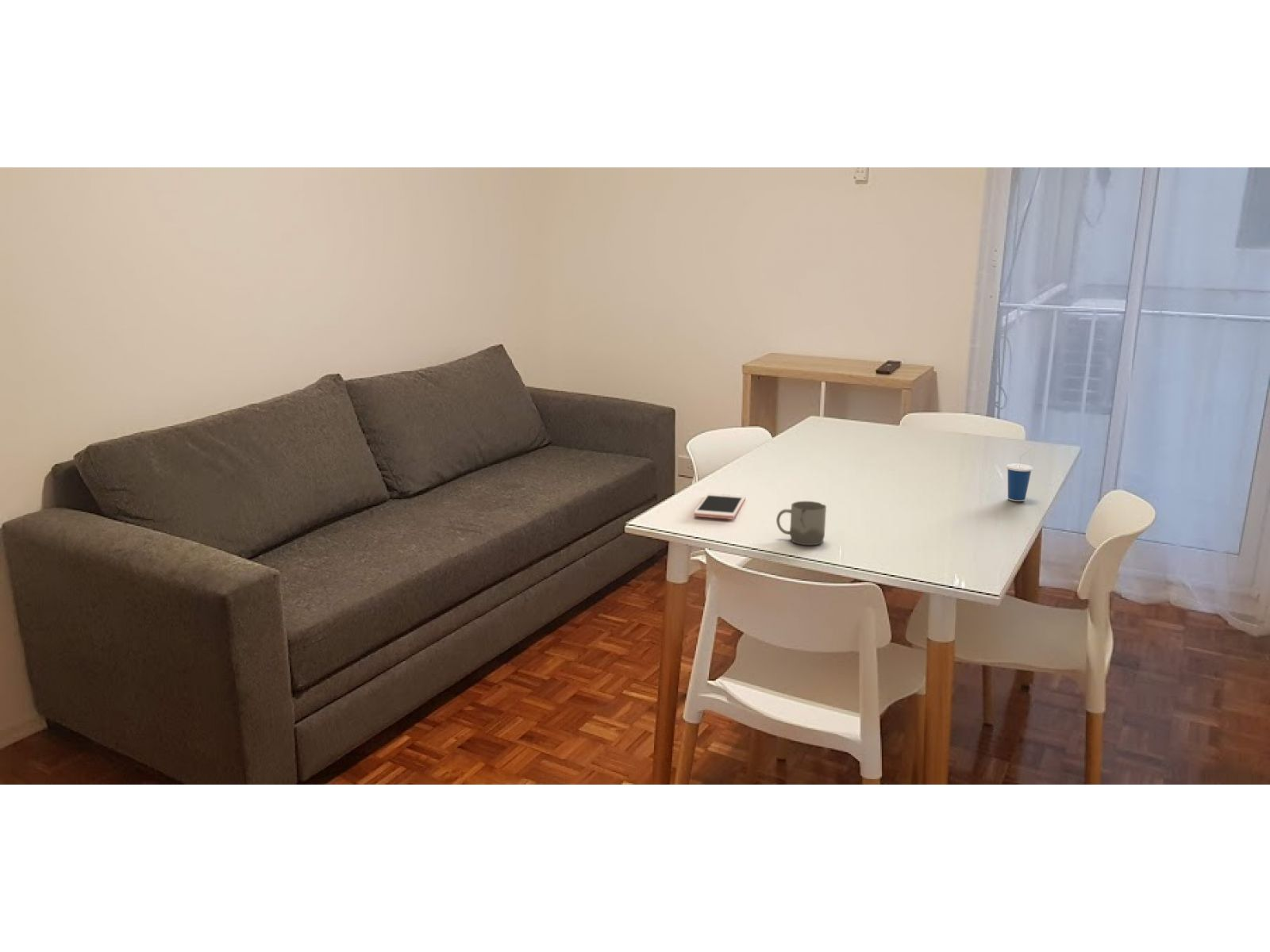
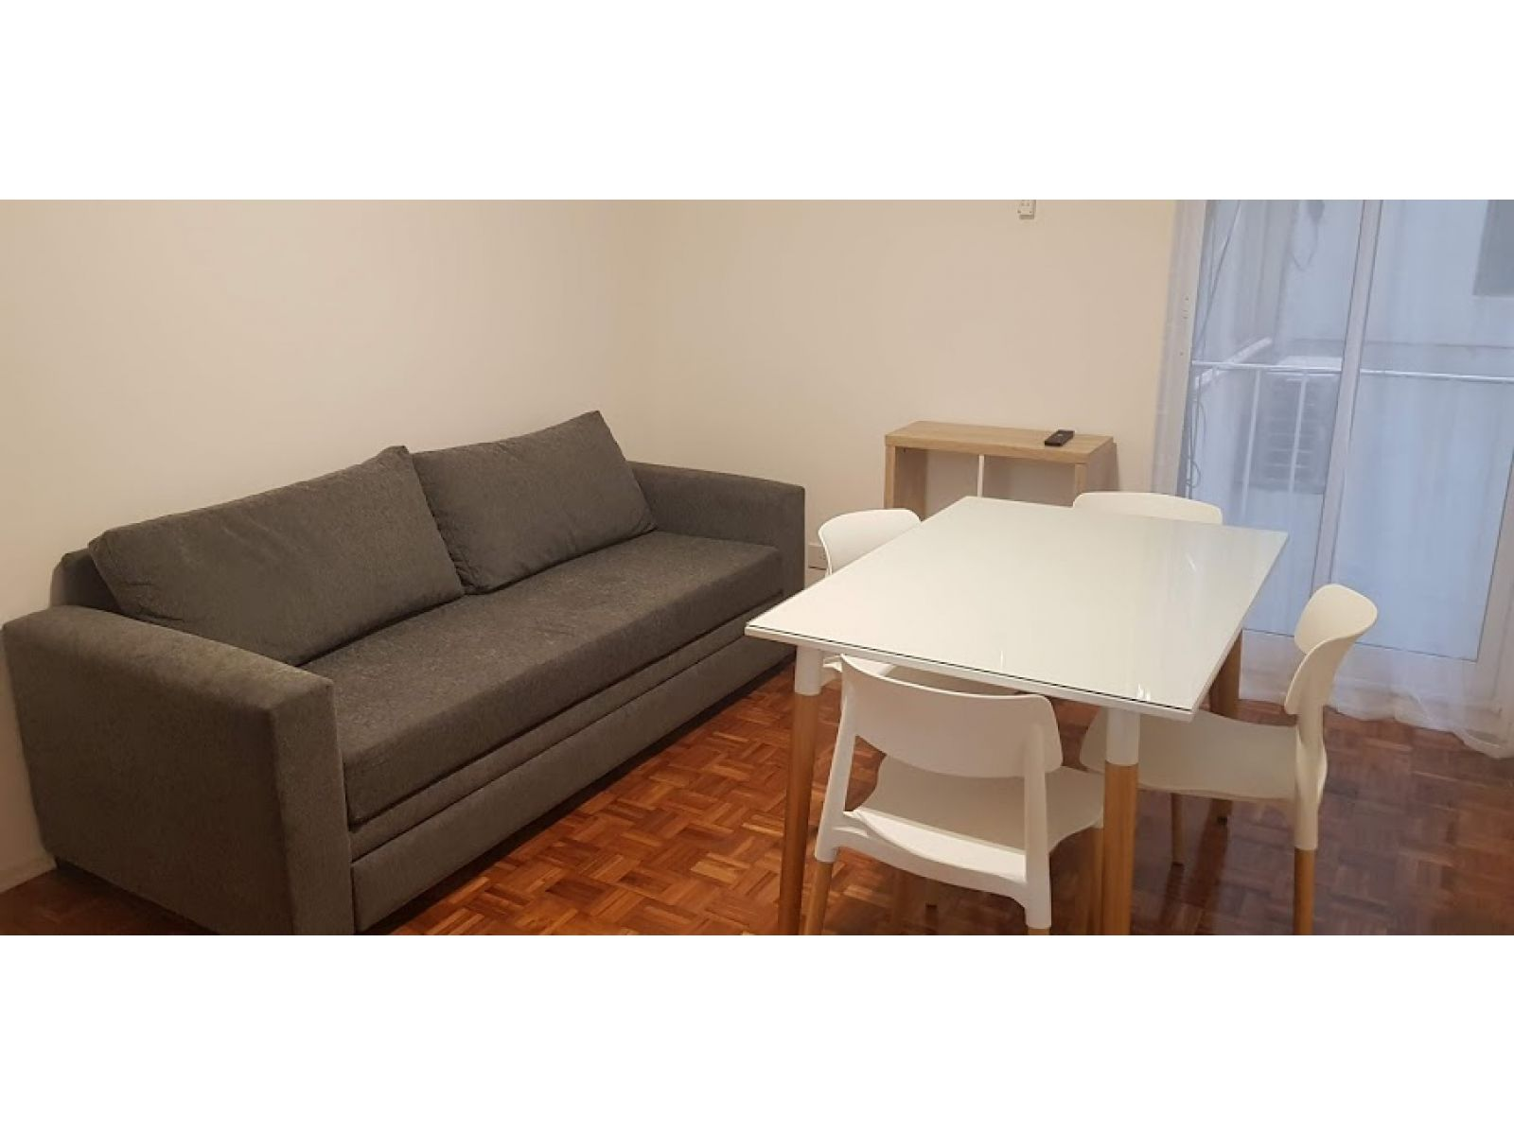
- cup [1006,449,1033,502]
- cell phone [693,492,746,520]
- cup [775,501,827,546]
